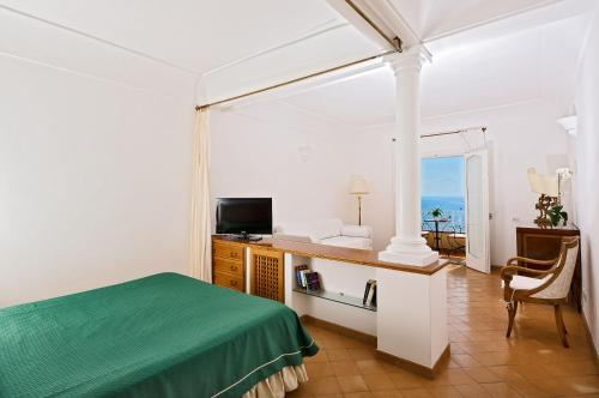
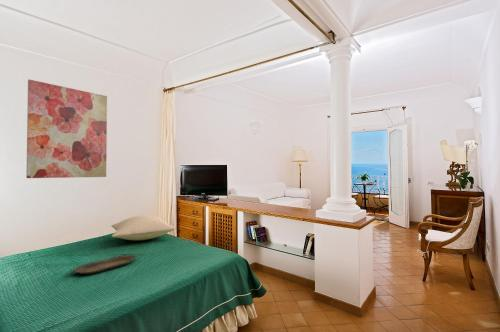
+ wall art [25,78,108,179]
+ serving tray [70,254,137,275]
+ pillow [110,215,177,241]
